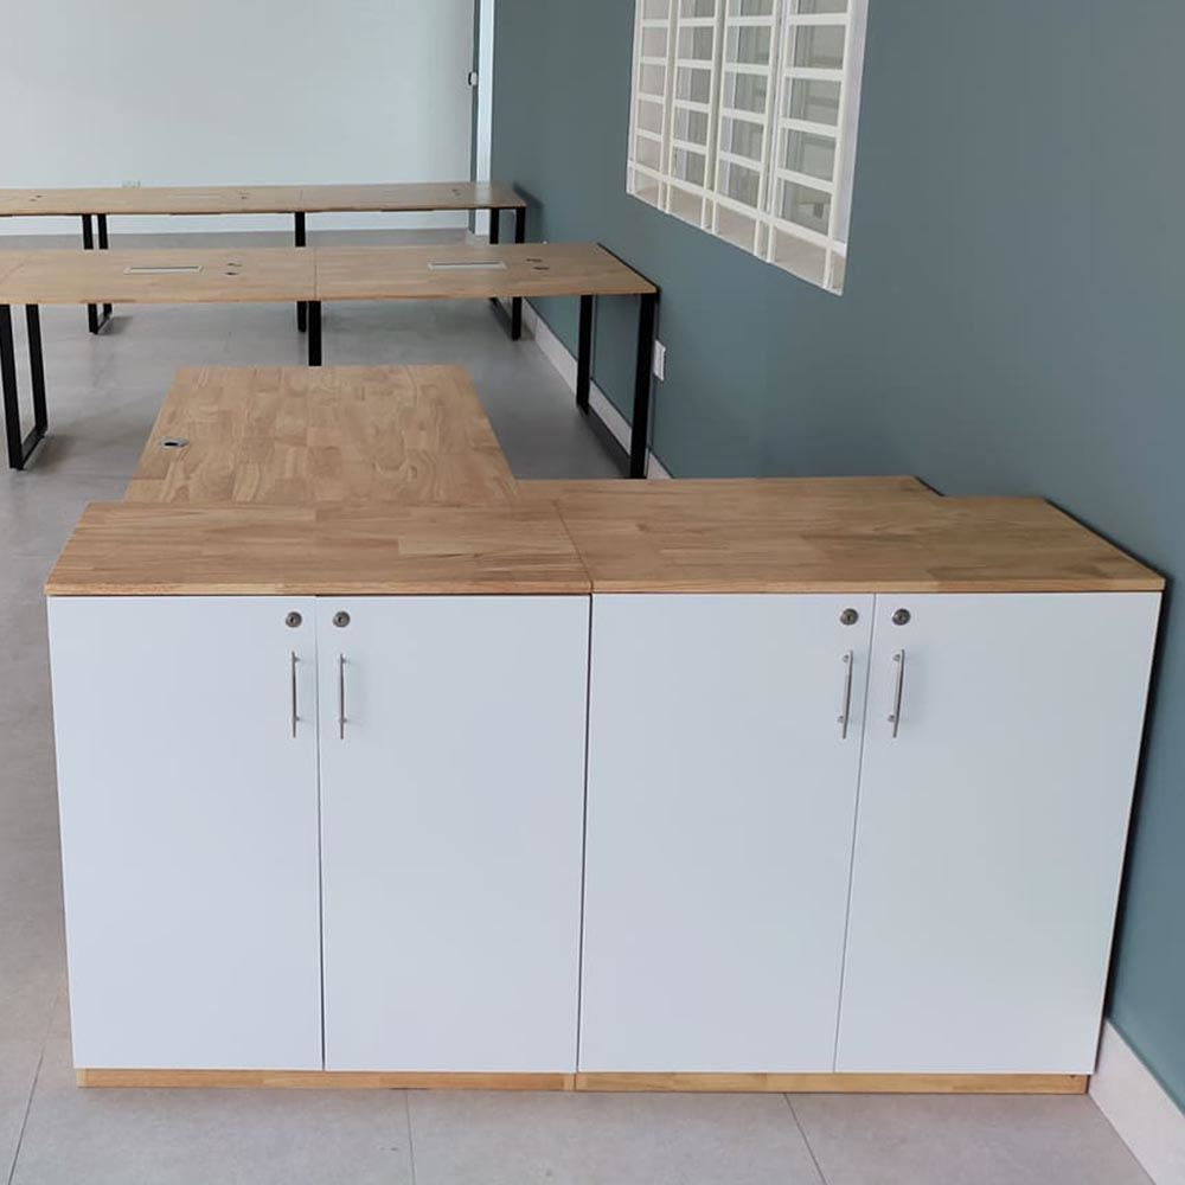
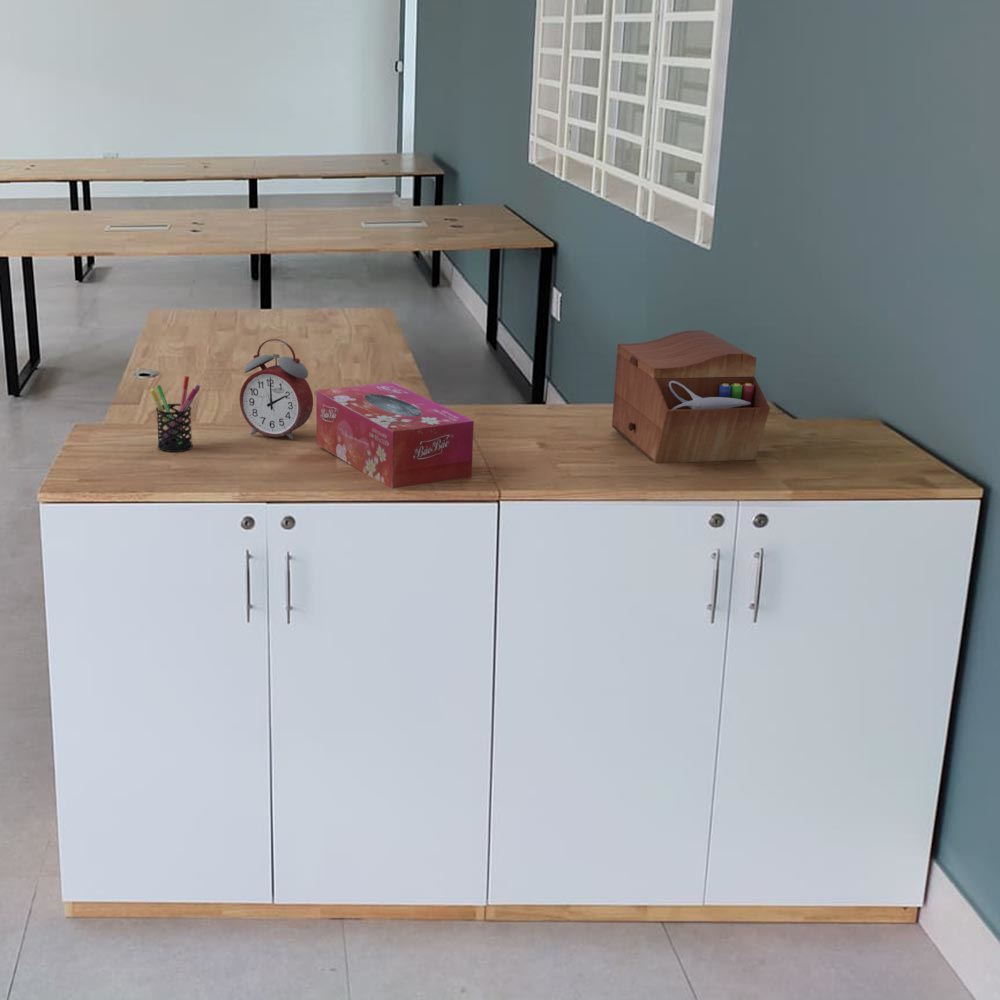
+ alarm clock [239,338,314,441]
+ sewing box [611,329,771,464]
+ tissue box [315,381,475,489]
+ pen holder [149,375,201,453]
